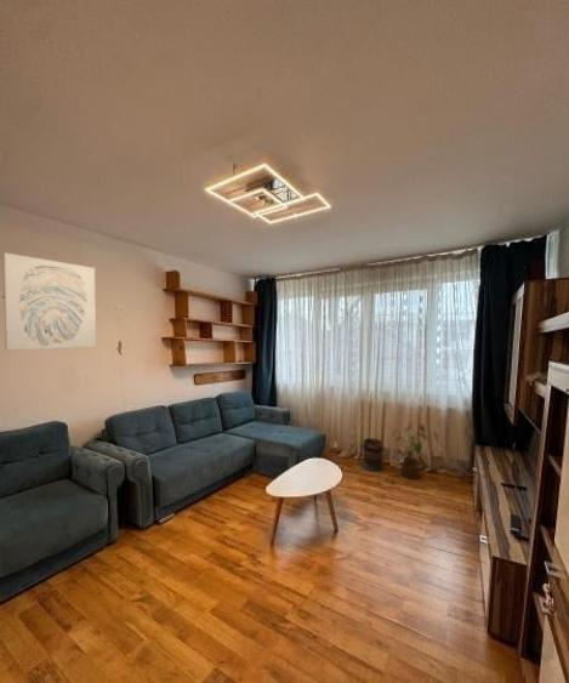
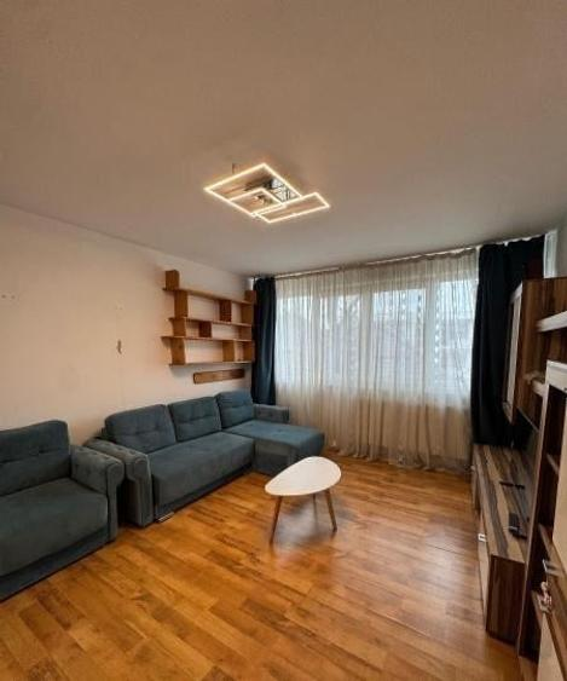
- house plant [391,422,439,480]
- wooden barrel [360,437,385,473]
- wall art [2,251,97,351]
